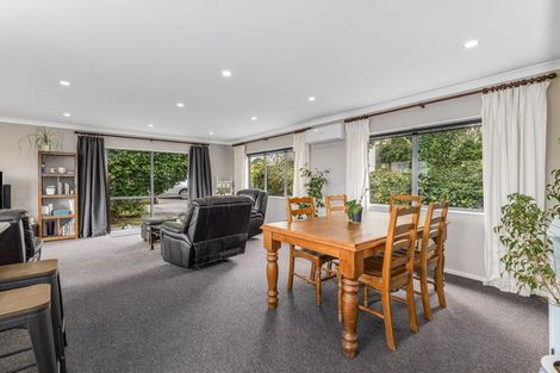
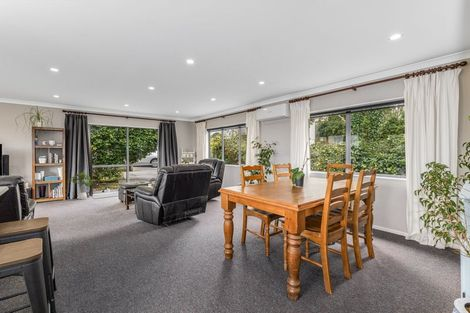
+ house plant [67,171,98,200]
